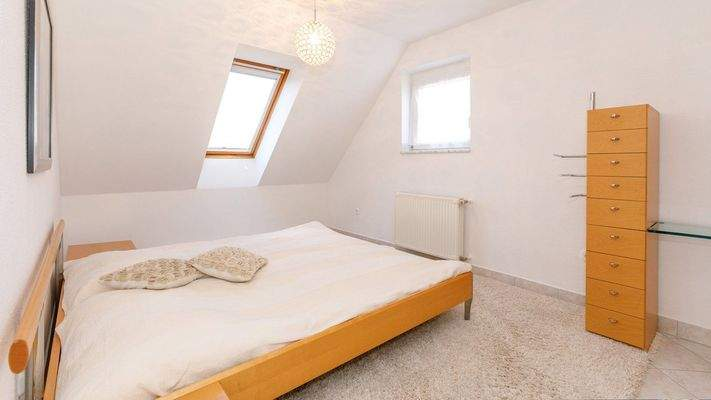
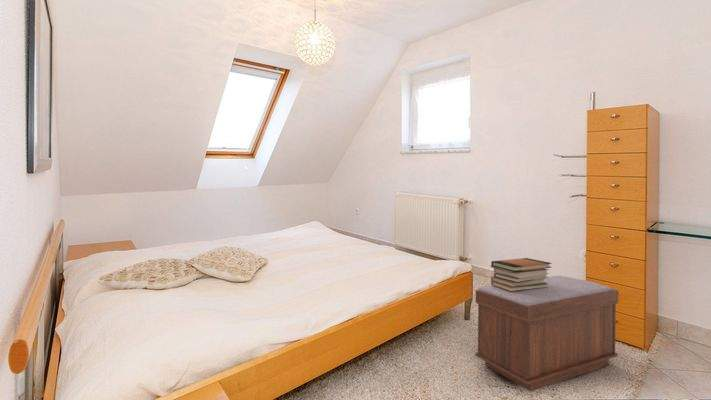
+ book stack [490,257,552,292]
+ bench [474,275,619,392]
